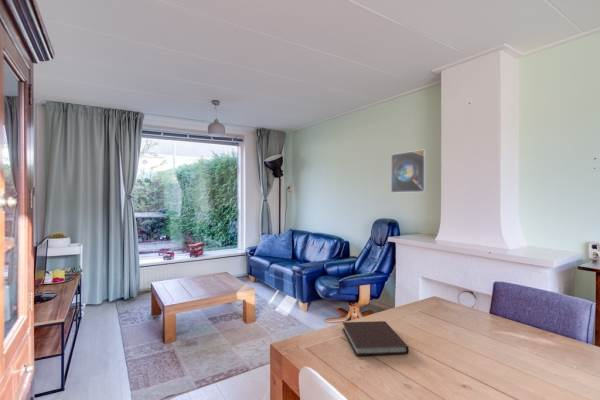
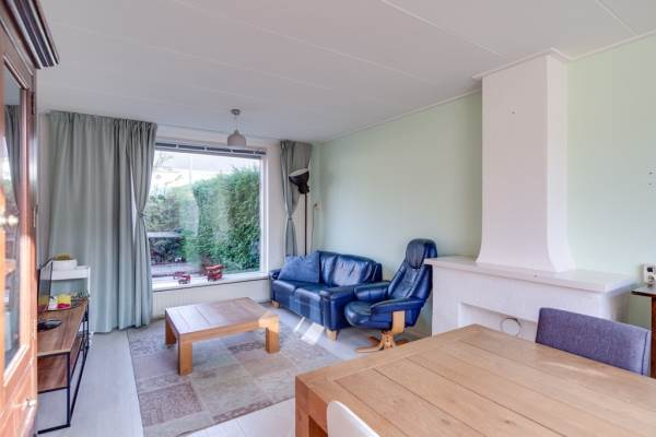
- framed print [390,148,427,194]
- notebook [341,320,410,357]
